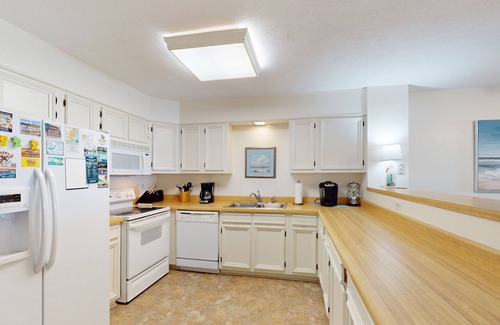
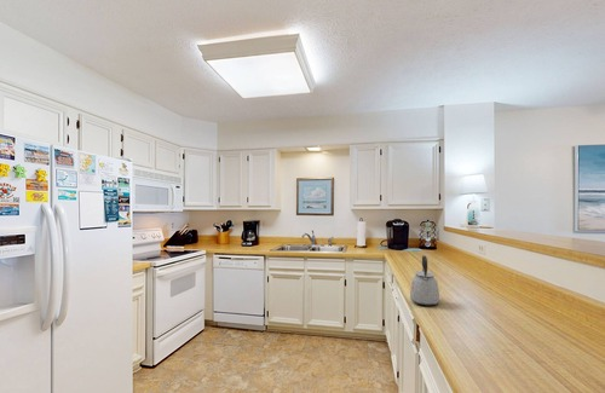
+ kettle [409,254,440,307]
